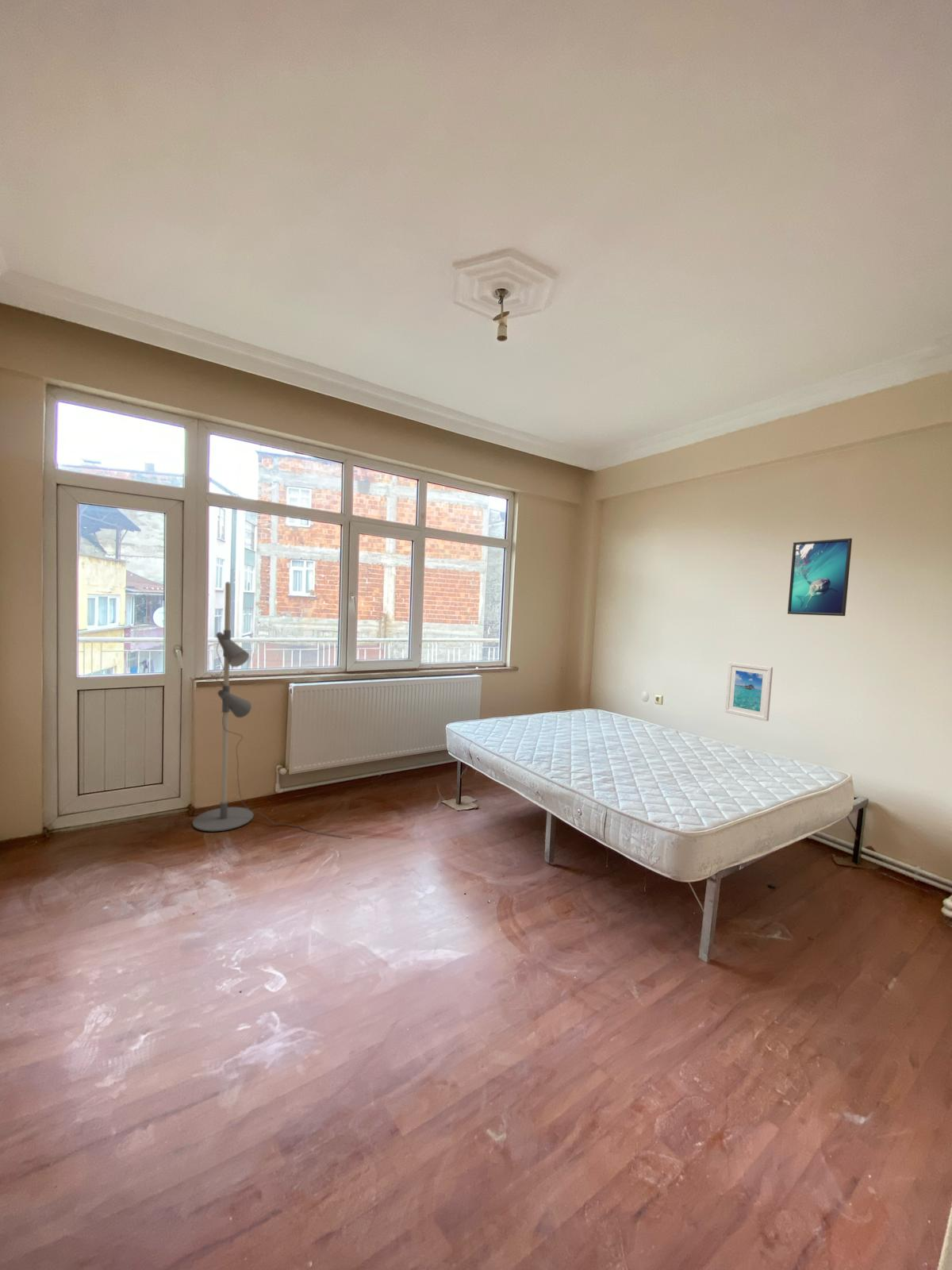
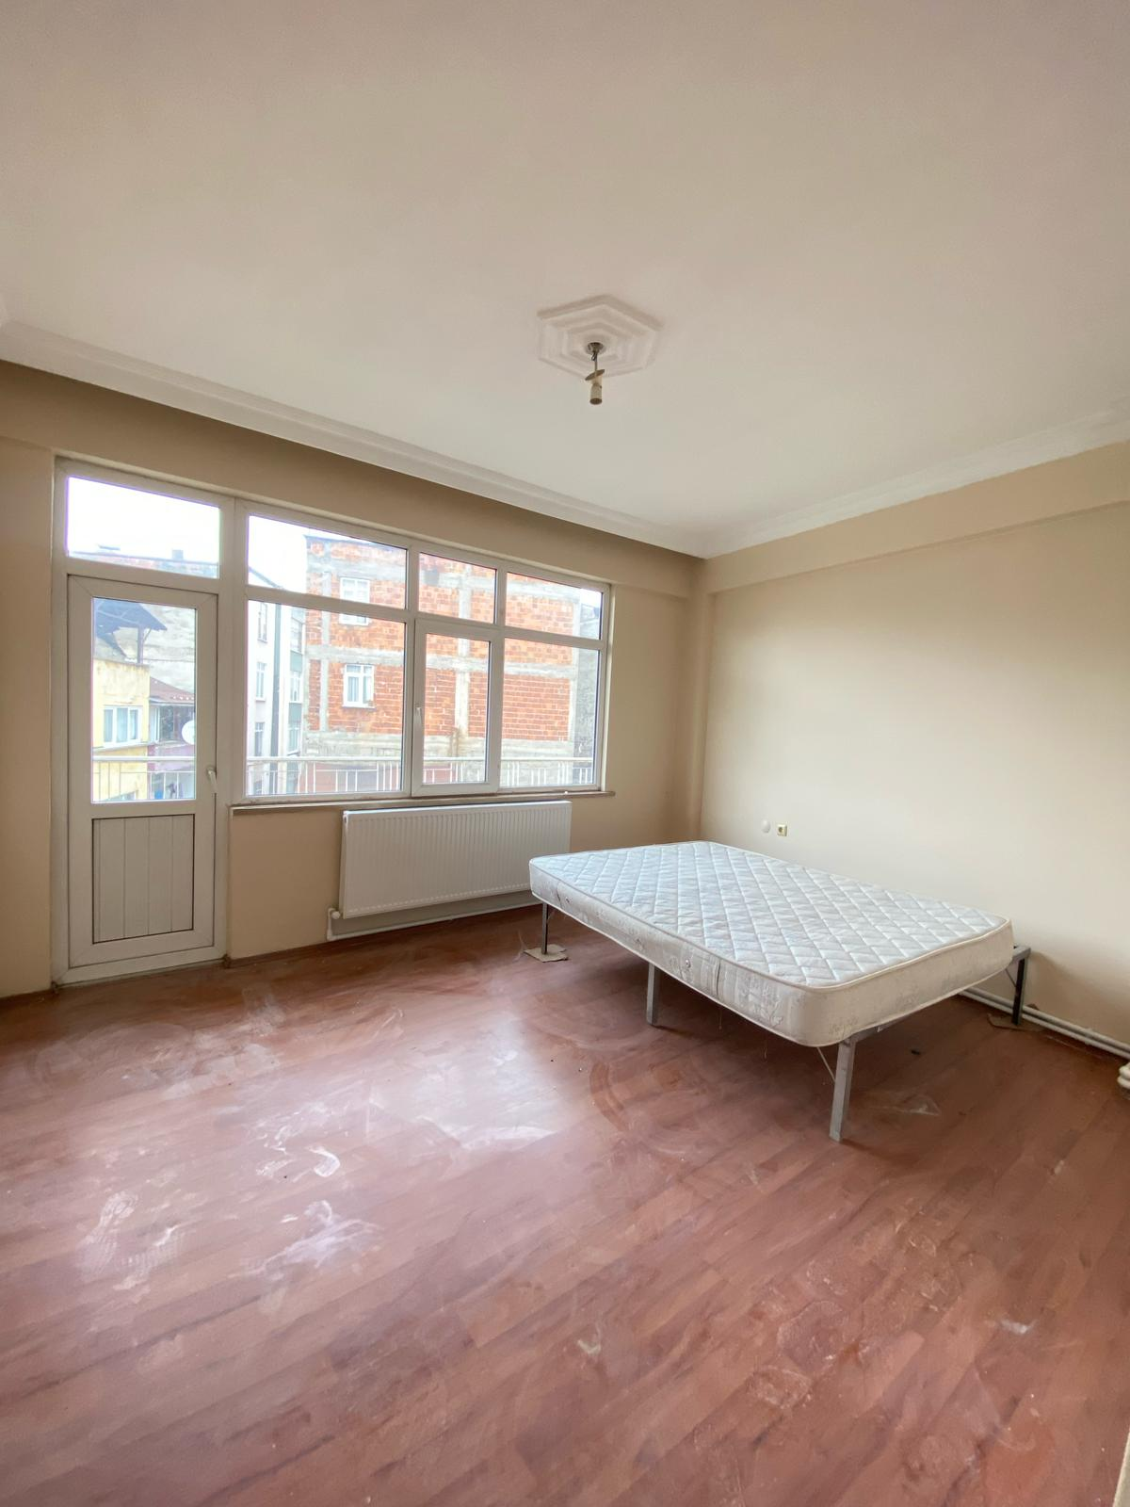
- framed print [724,661,774,722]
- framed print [787,537,853,617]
- floor lamp [192,581,352,839]
